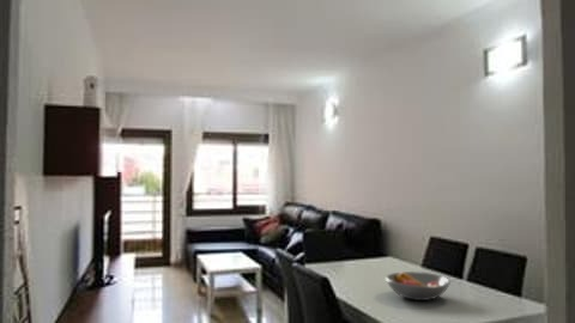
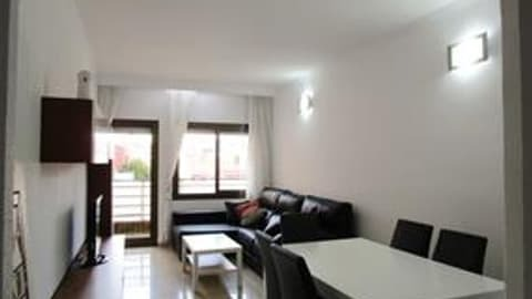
- fruit bowl [383,270,452,301]
